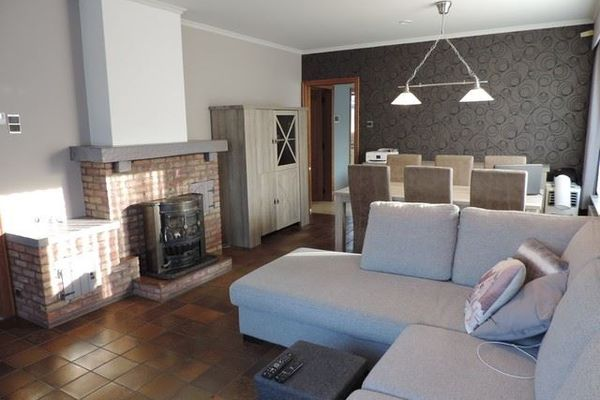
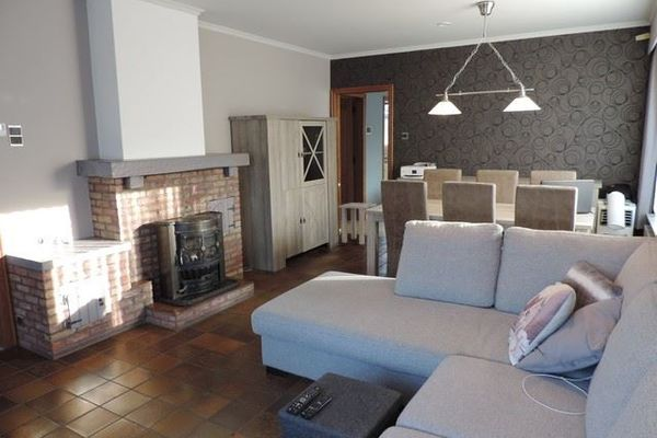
+ side table [337,201,378,245]
